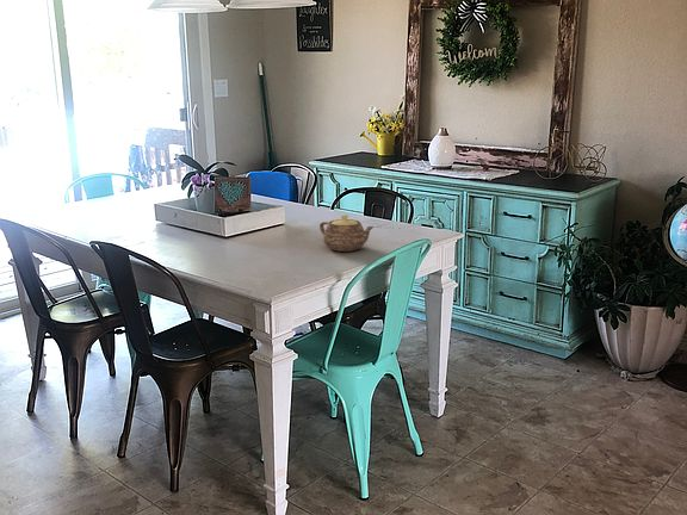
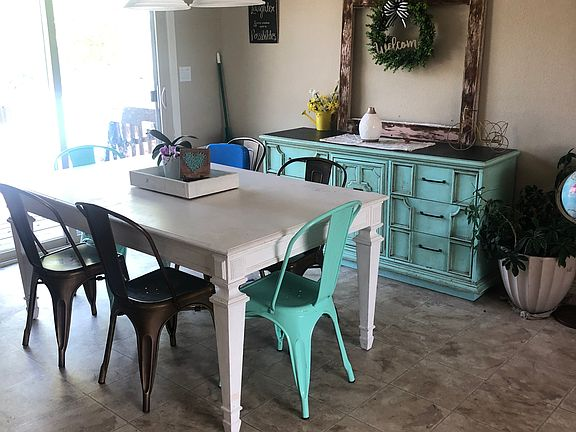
- teapot [318,215,376,253]
